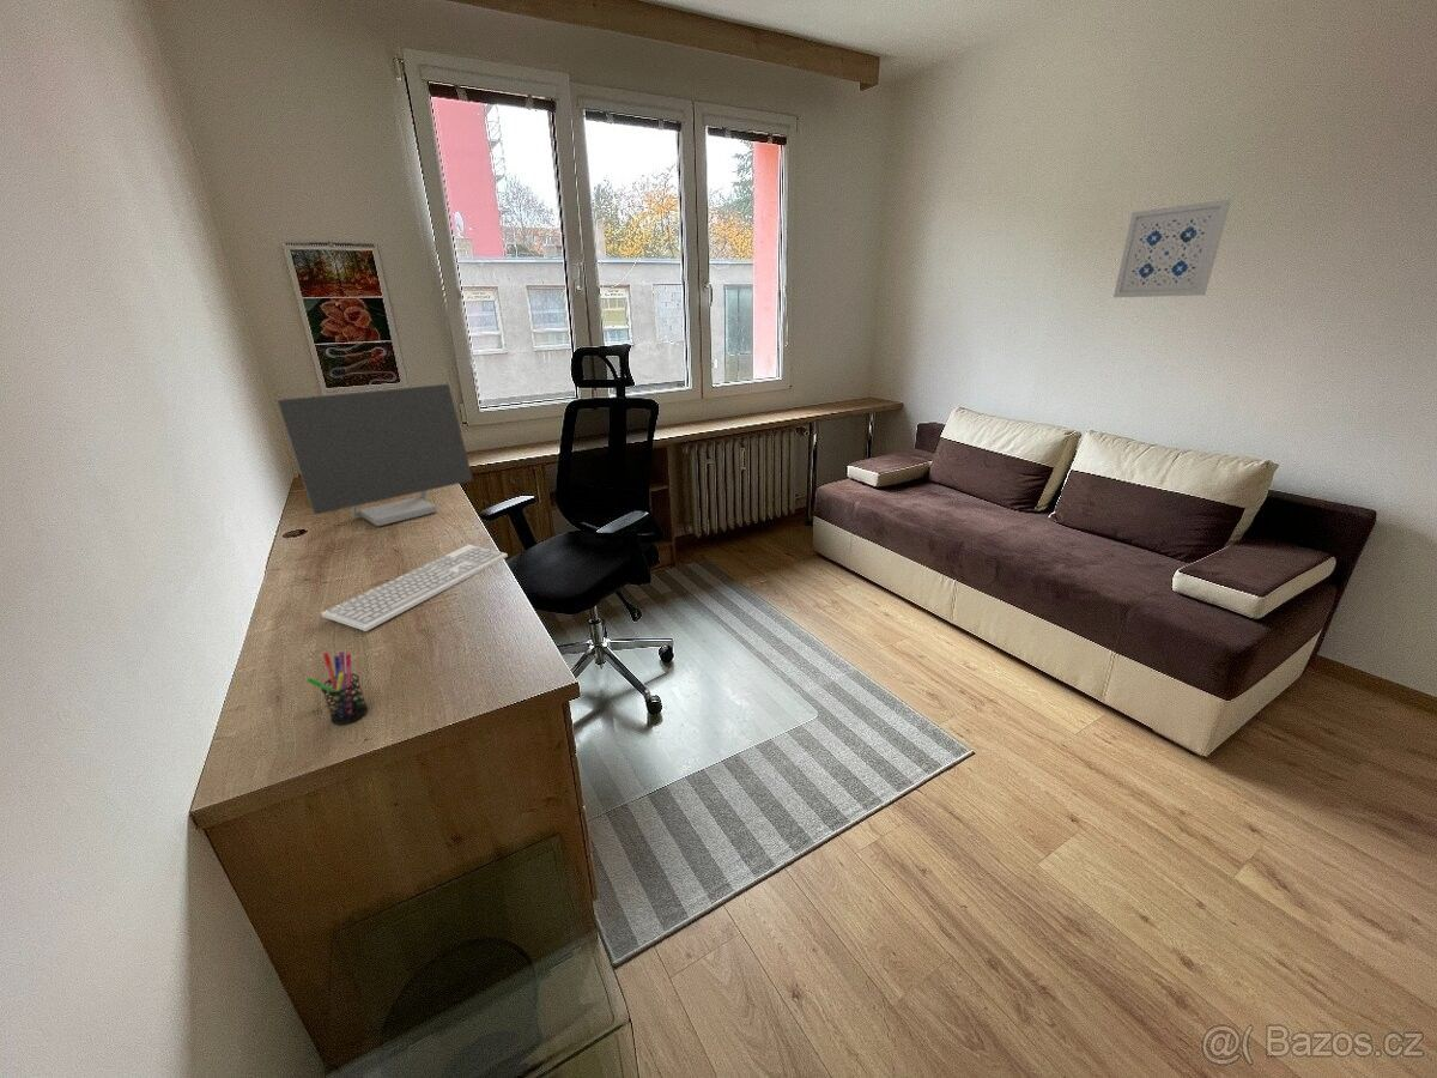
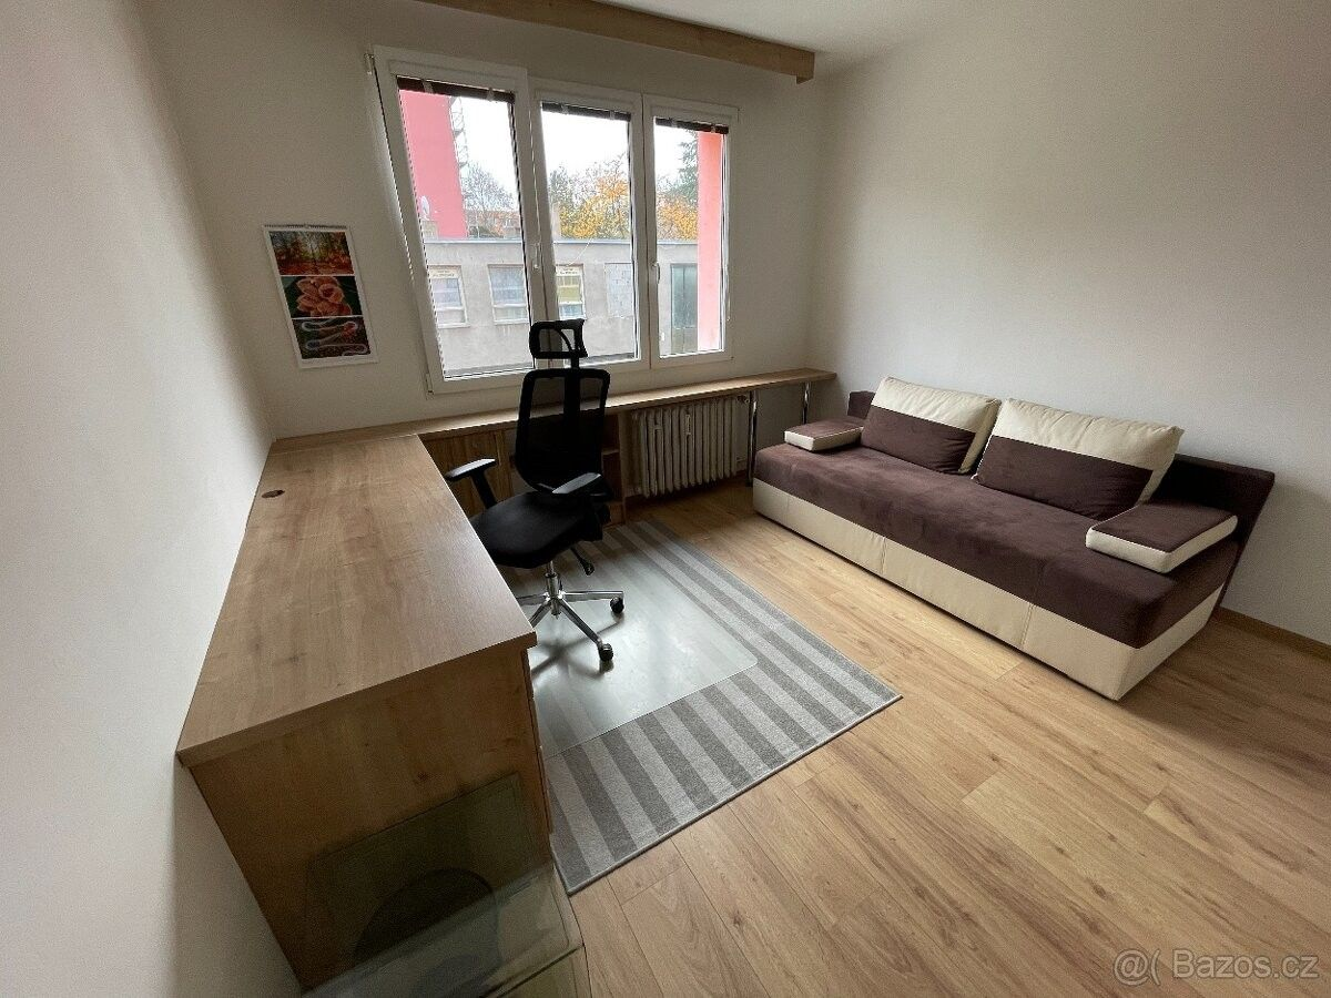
- wall art [1112,199,1232,298]
- computer monitor [277,383,474,528]
- keyboard [320,544,509,632]
- pen holder [305,650,369,726]
